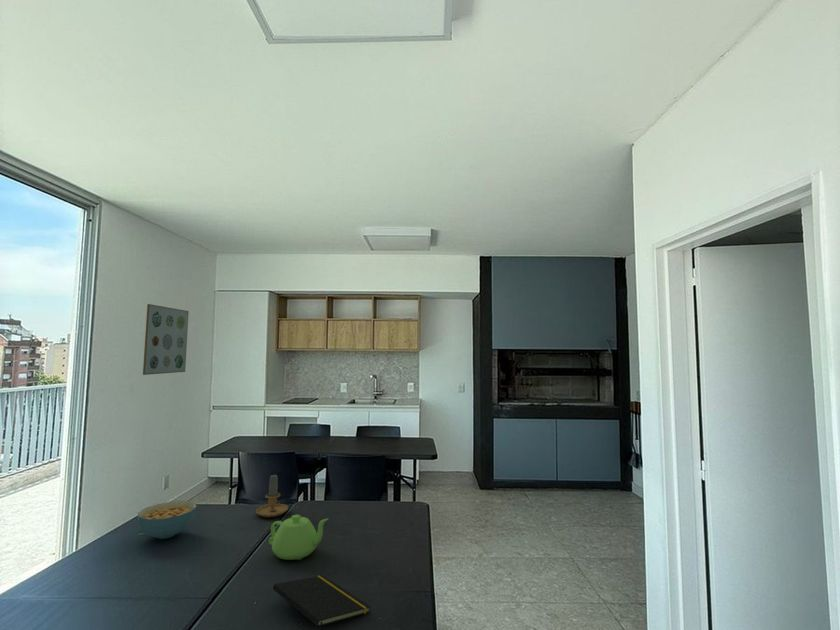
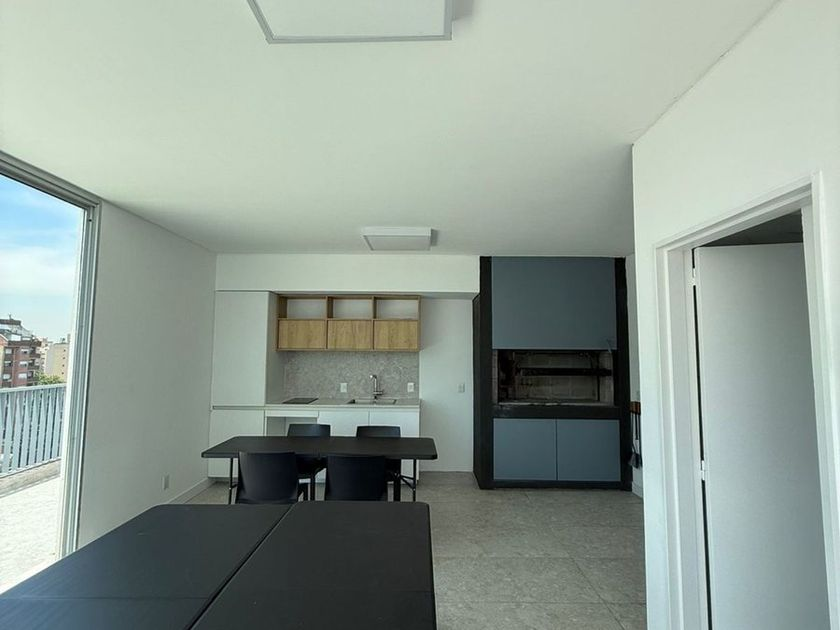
- teapot [268,514,329,561]
- wall art [142,303,190,376]
- notepad [272,574,371,630]
- cereal bowl [137,500,198,540]
- candle [255,474,289,518]
